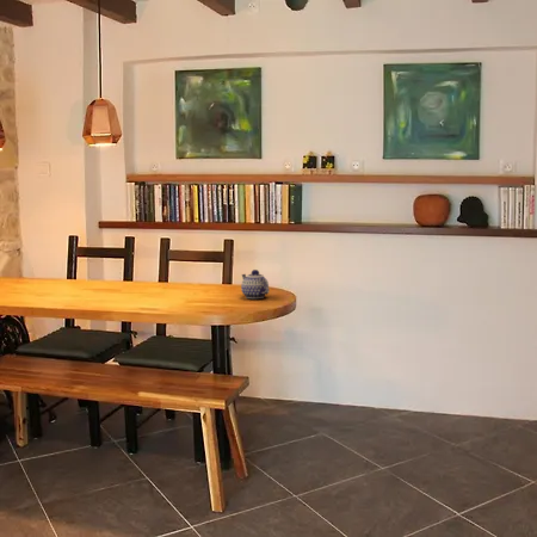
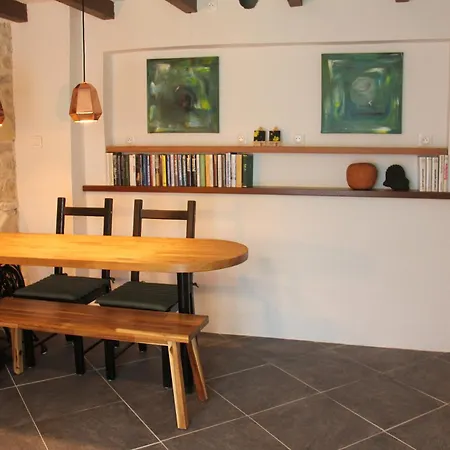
- teapot [240,268,271,300]
